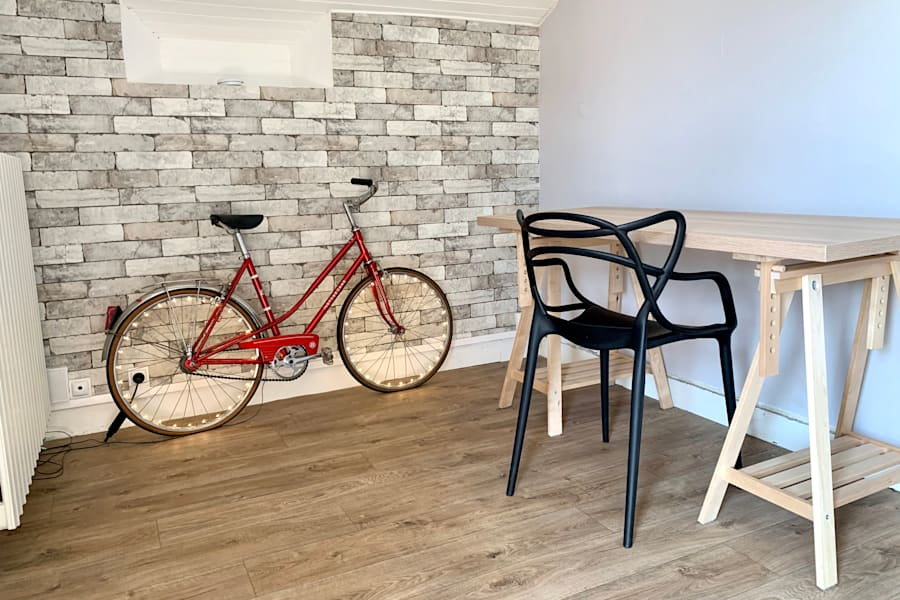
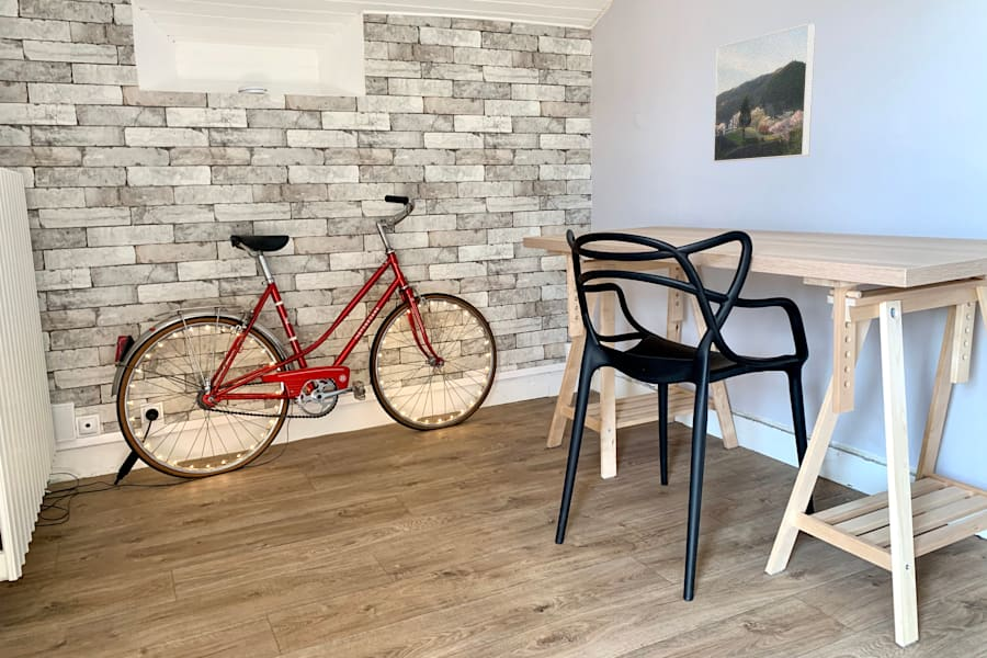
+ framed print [712,22,817,163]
